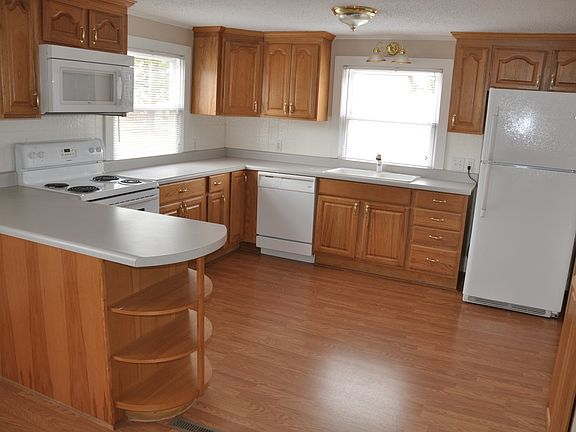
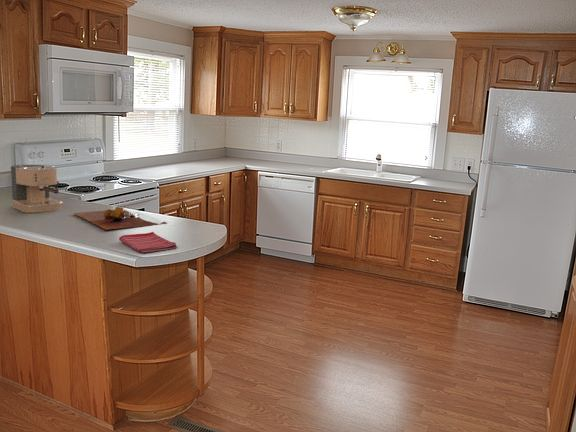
+ cutting board [73,206,167,231]
+ coffee maker [10,164,63,214]
+ dish towel [118,231,178,254]
